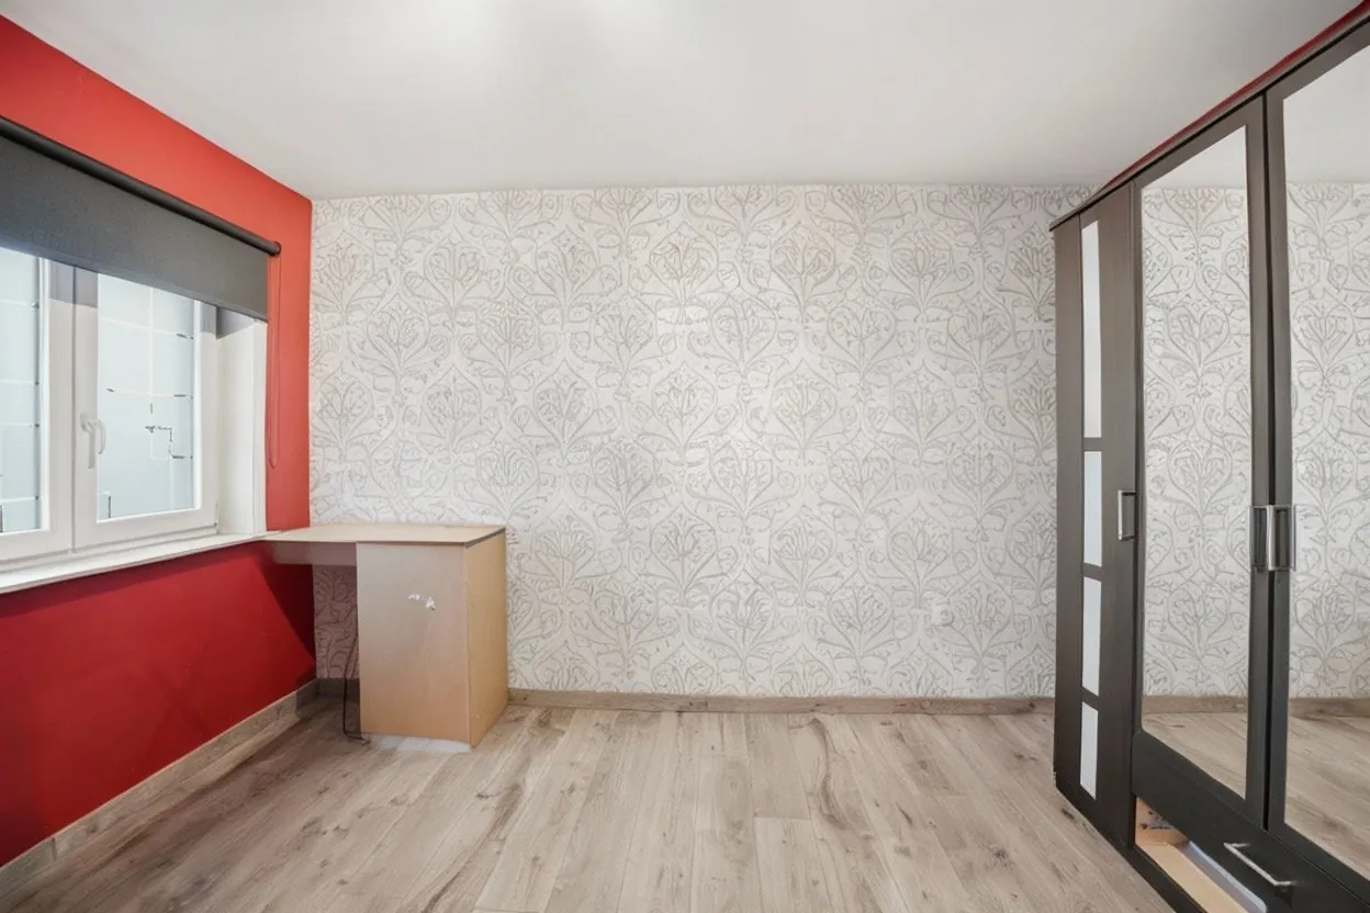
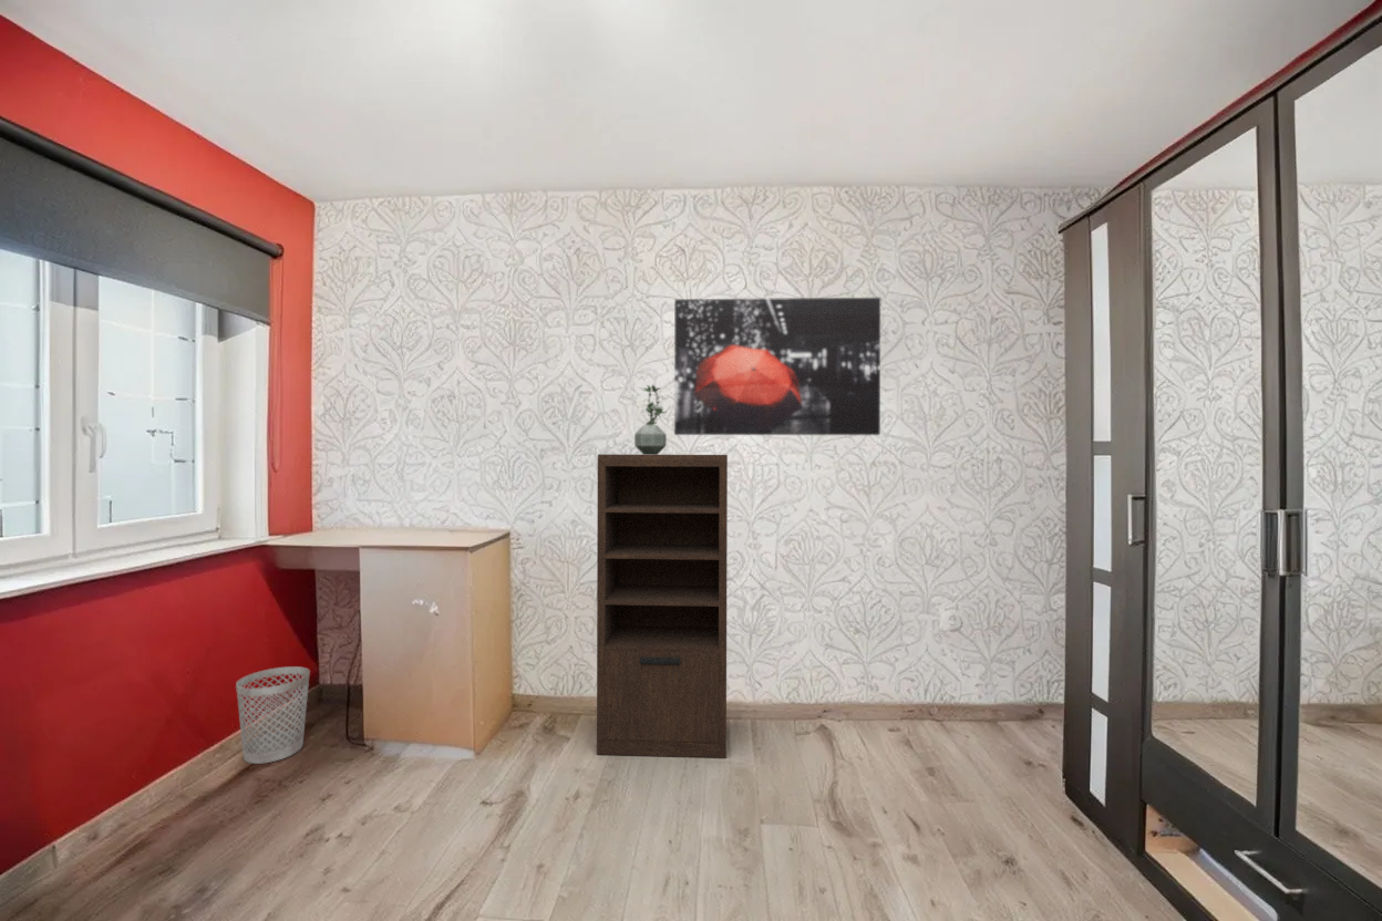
+ shelving unit [596,453,729,759]
+ wall art [673,297,881,436]
+ potted plant [633,383,668,455]
+ wastebasket [235,665,311,765]
